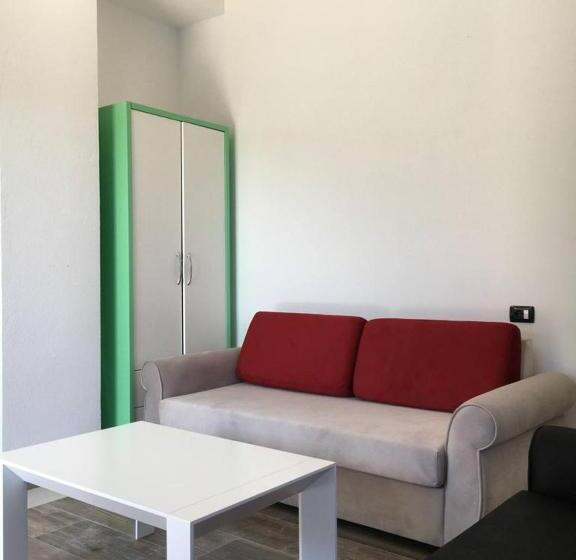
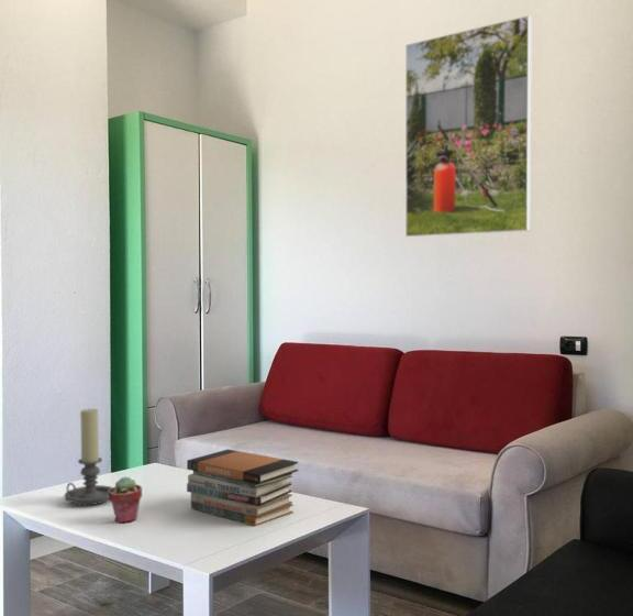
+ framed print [404,14,533,238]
+ potted succulent [108,475,143,524]
+ book stack [186,448,299,528]
+ candle holder [63,407,113,506]
